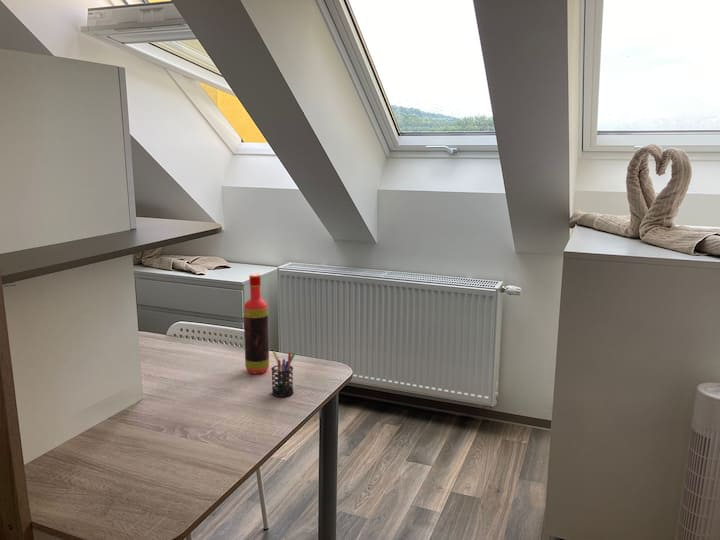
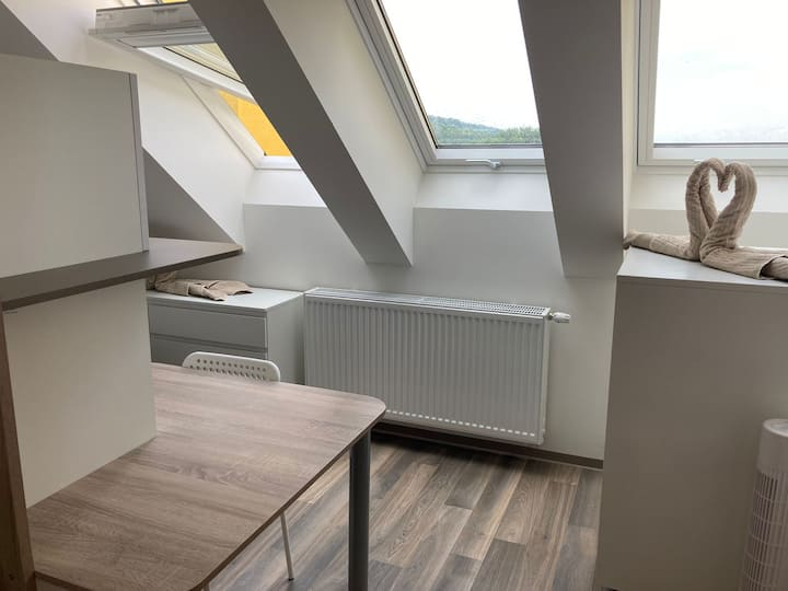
- pen holder [270,350,296,398]
- bottle [243,273,270,375]
